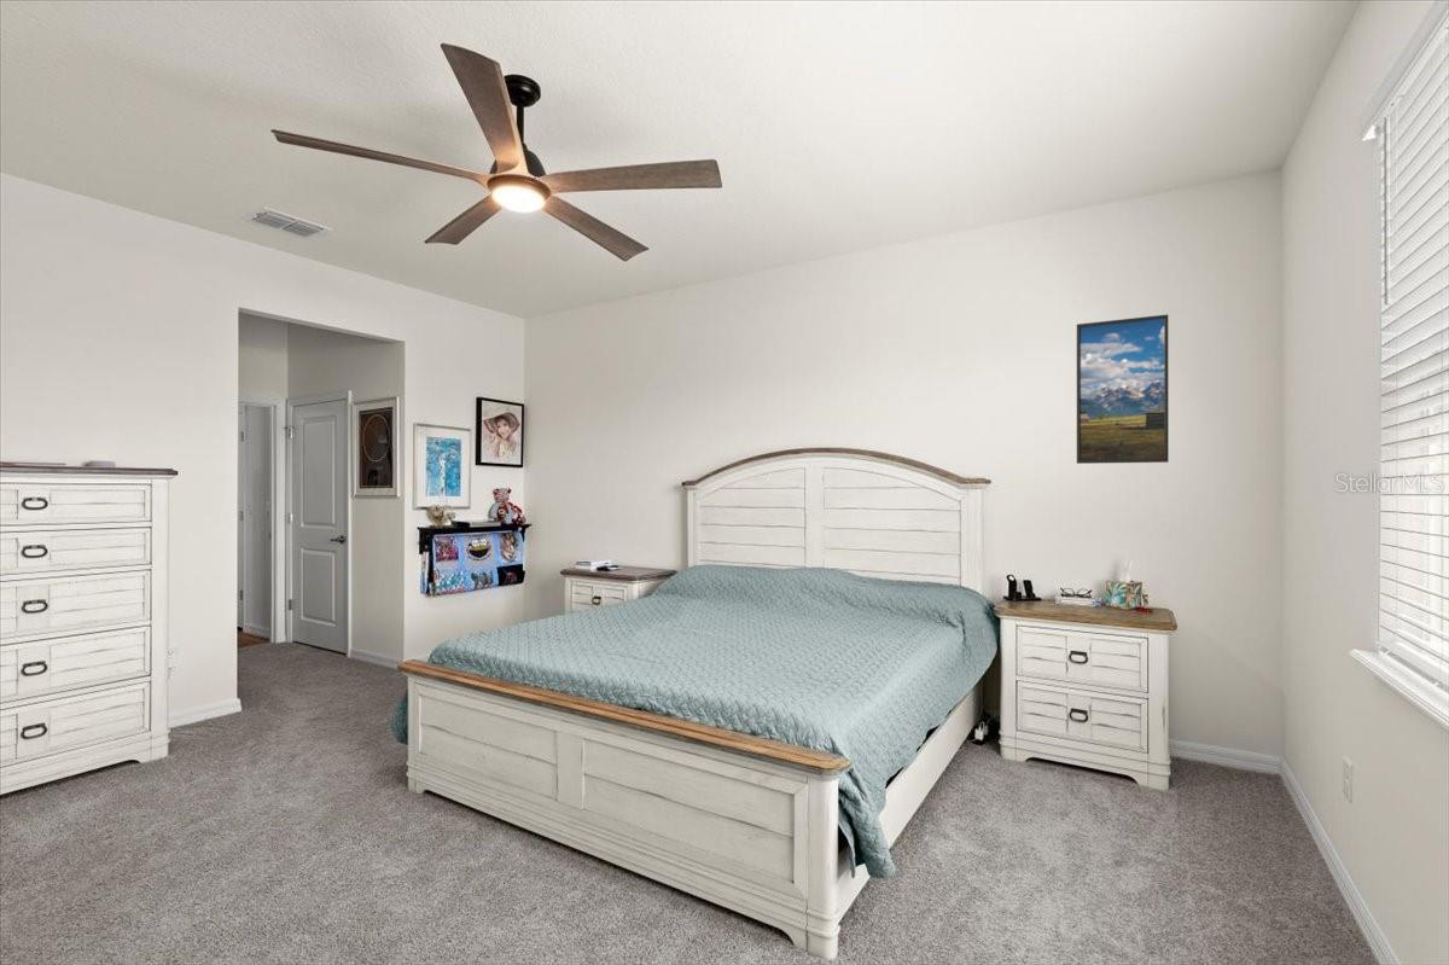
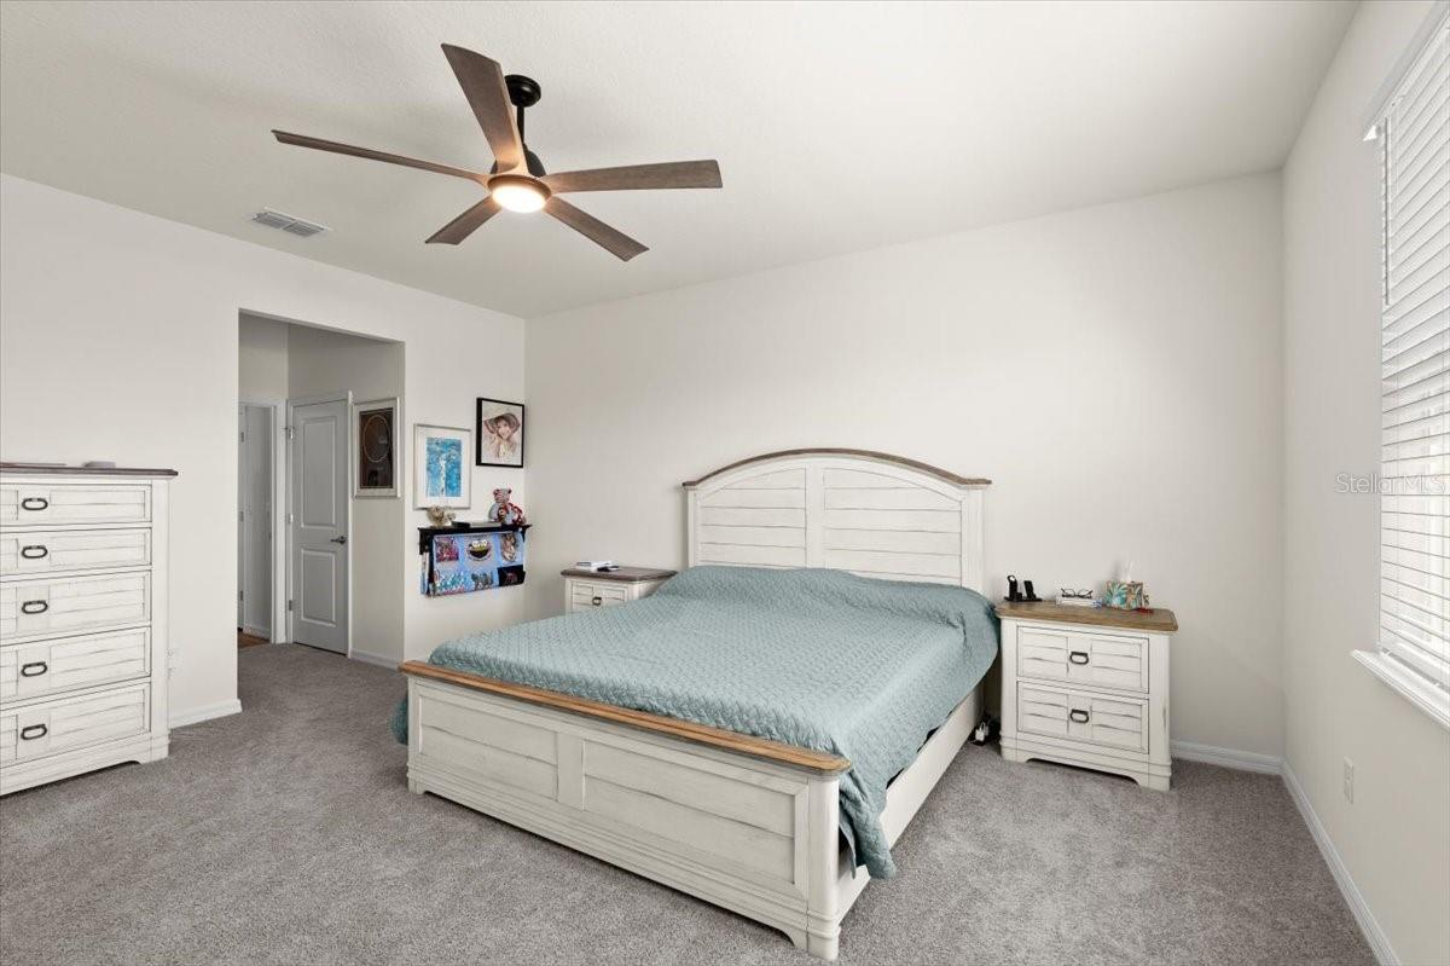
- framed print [1076,314,1170,465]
